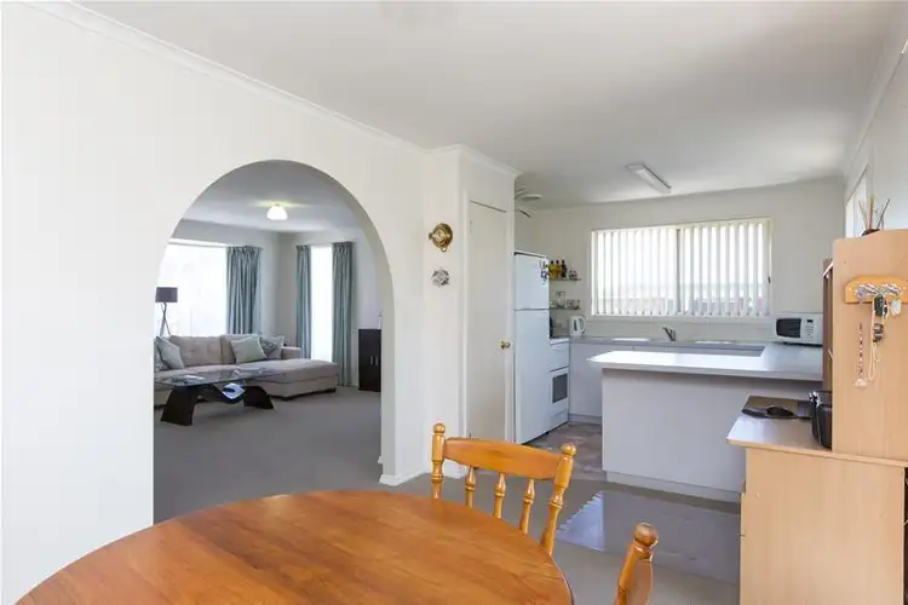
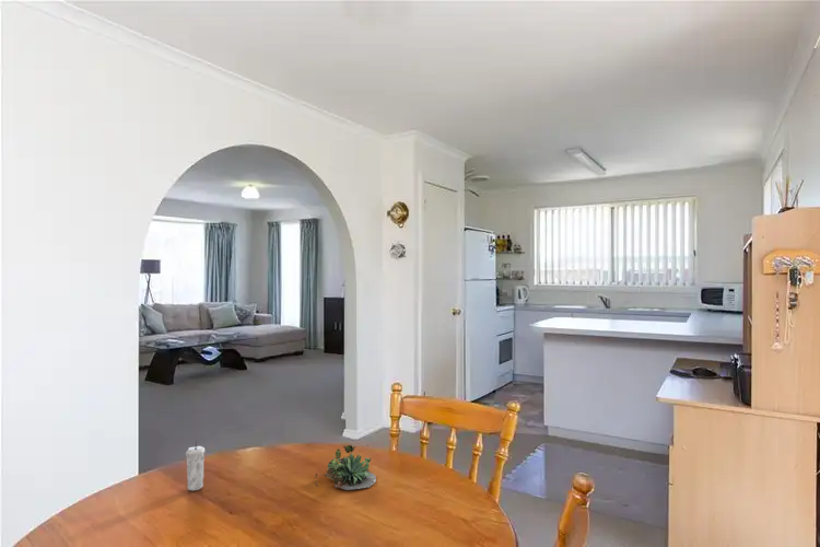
+ candle [185,441,206,491]
+ succulent plant [315,444,377,491]
